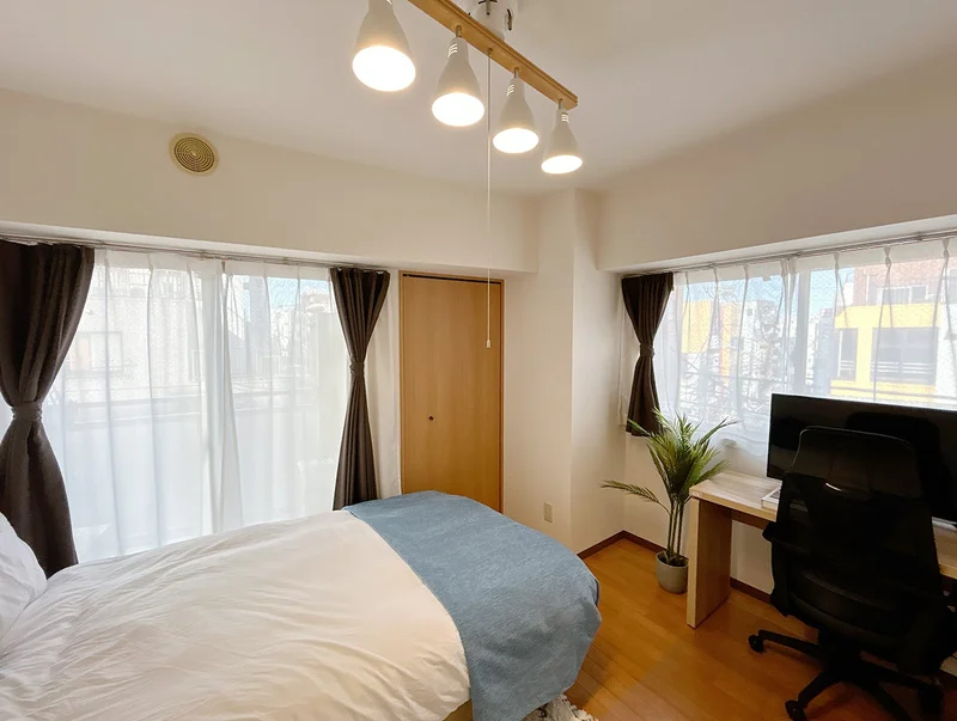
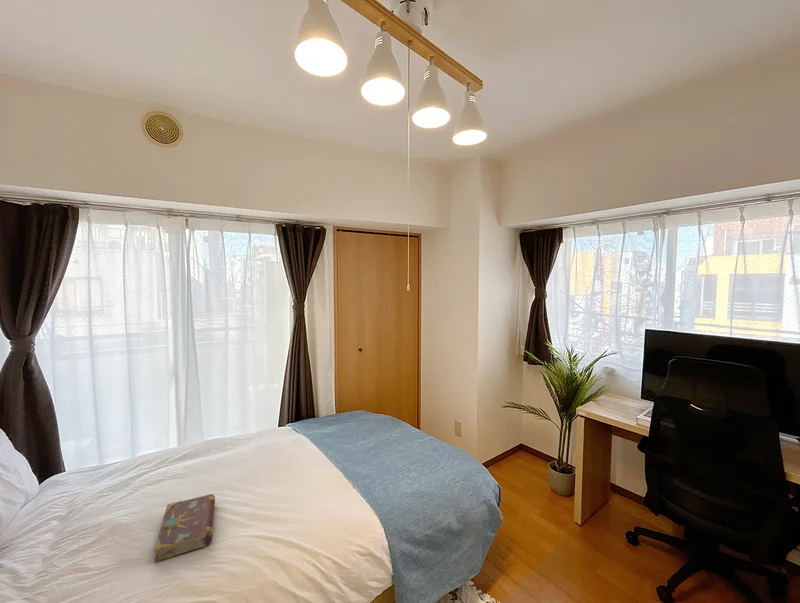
+ book [153,493,216,563]
